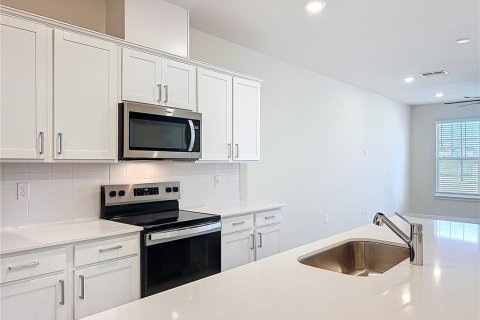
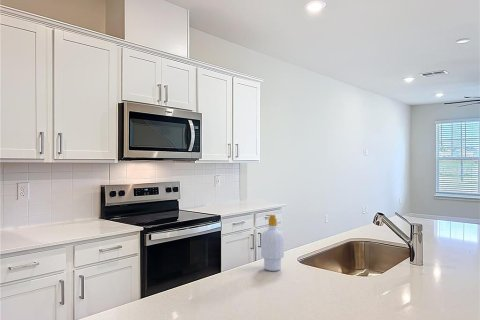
+ soap bottle [260,214,285,272]
